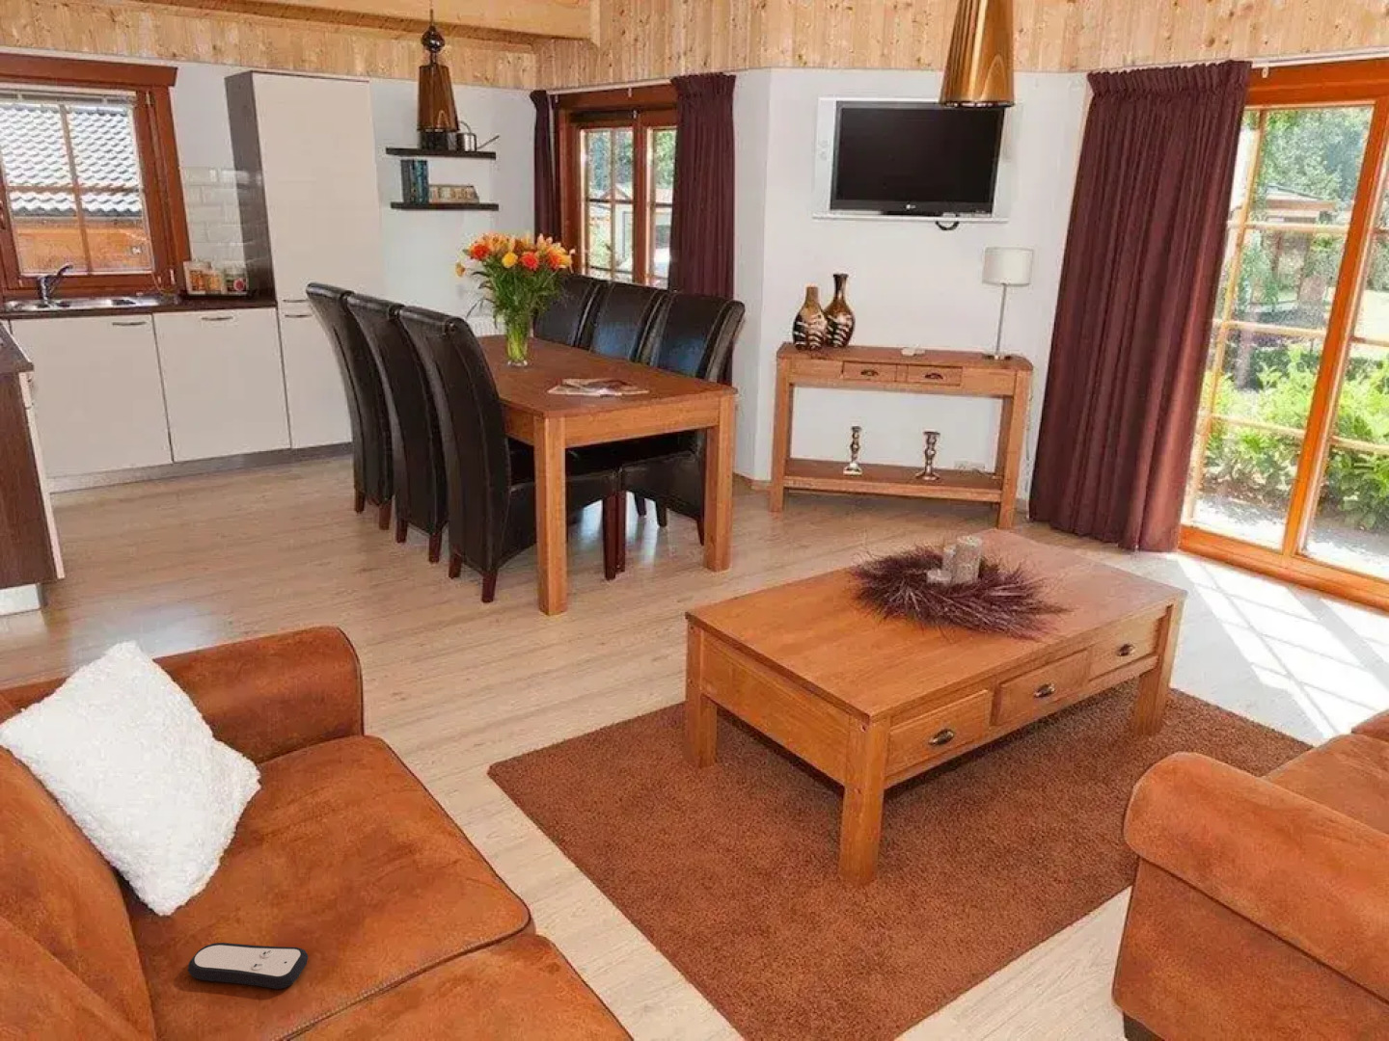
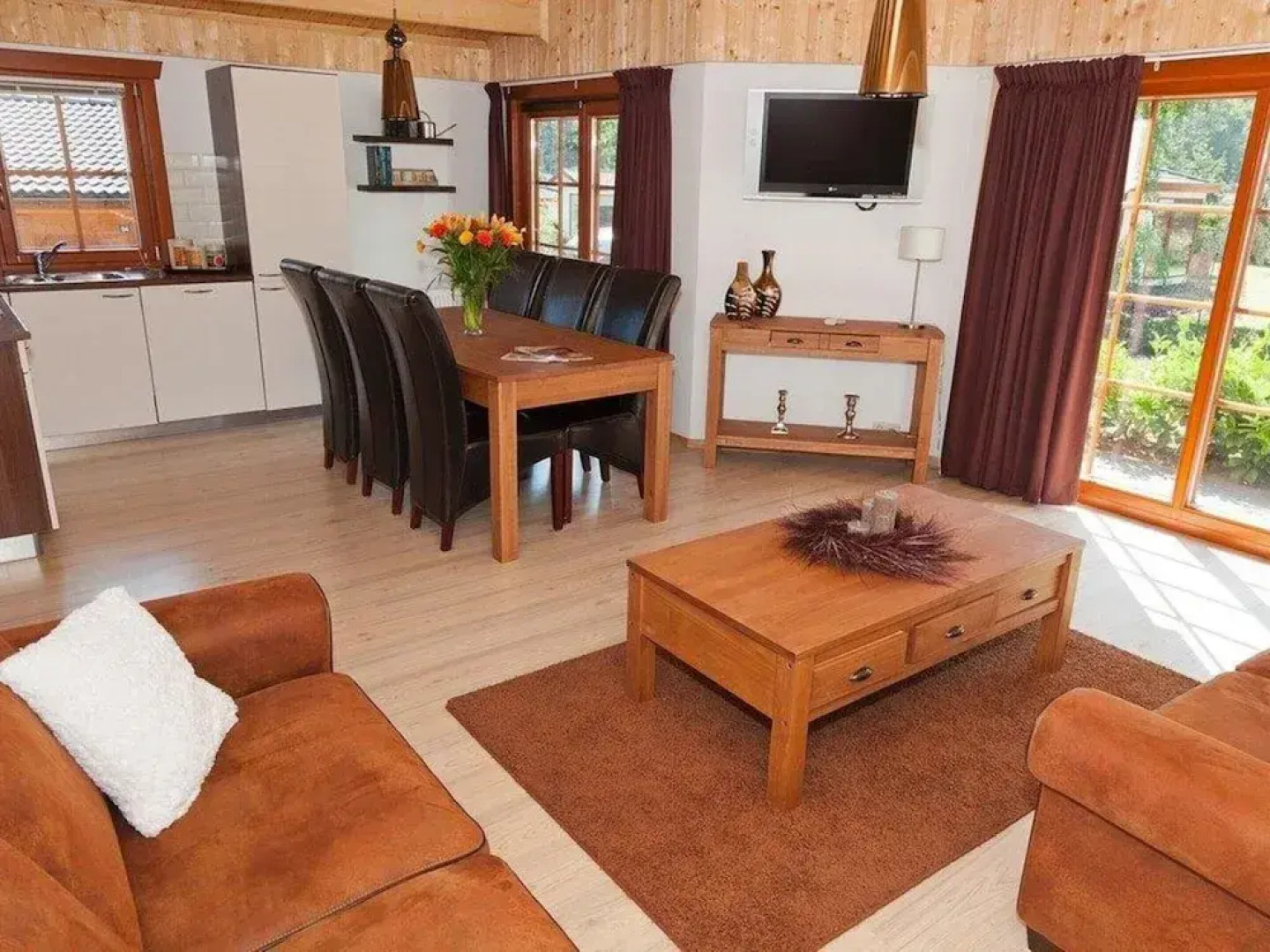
- remote control [187,941,310,990]
